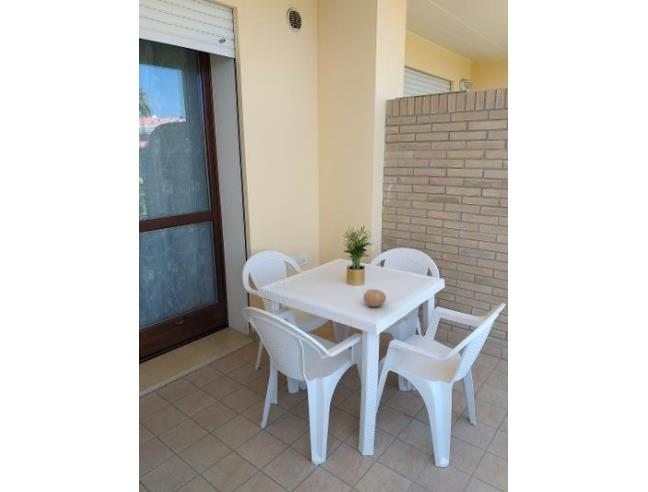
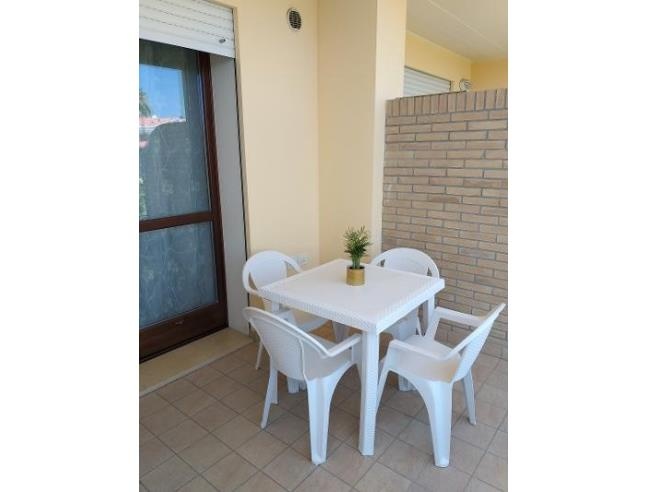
- fruit [362,288,387,308]
